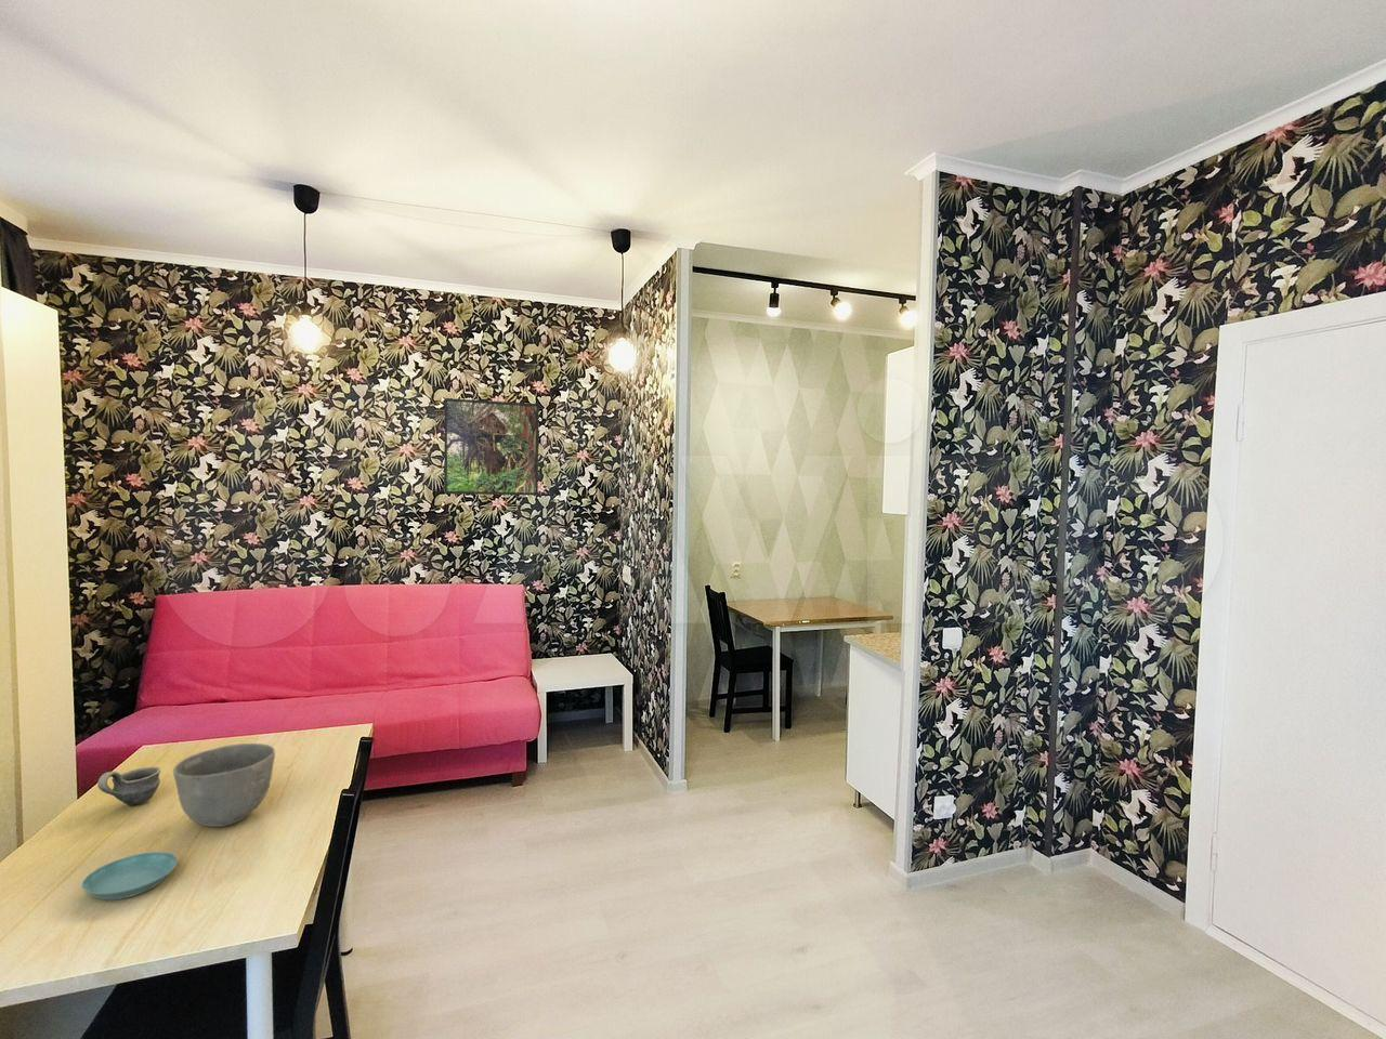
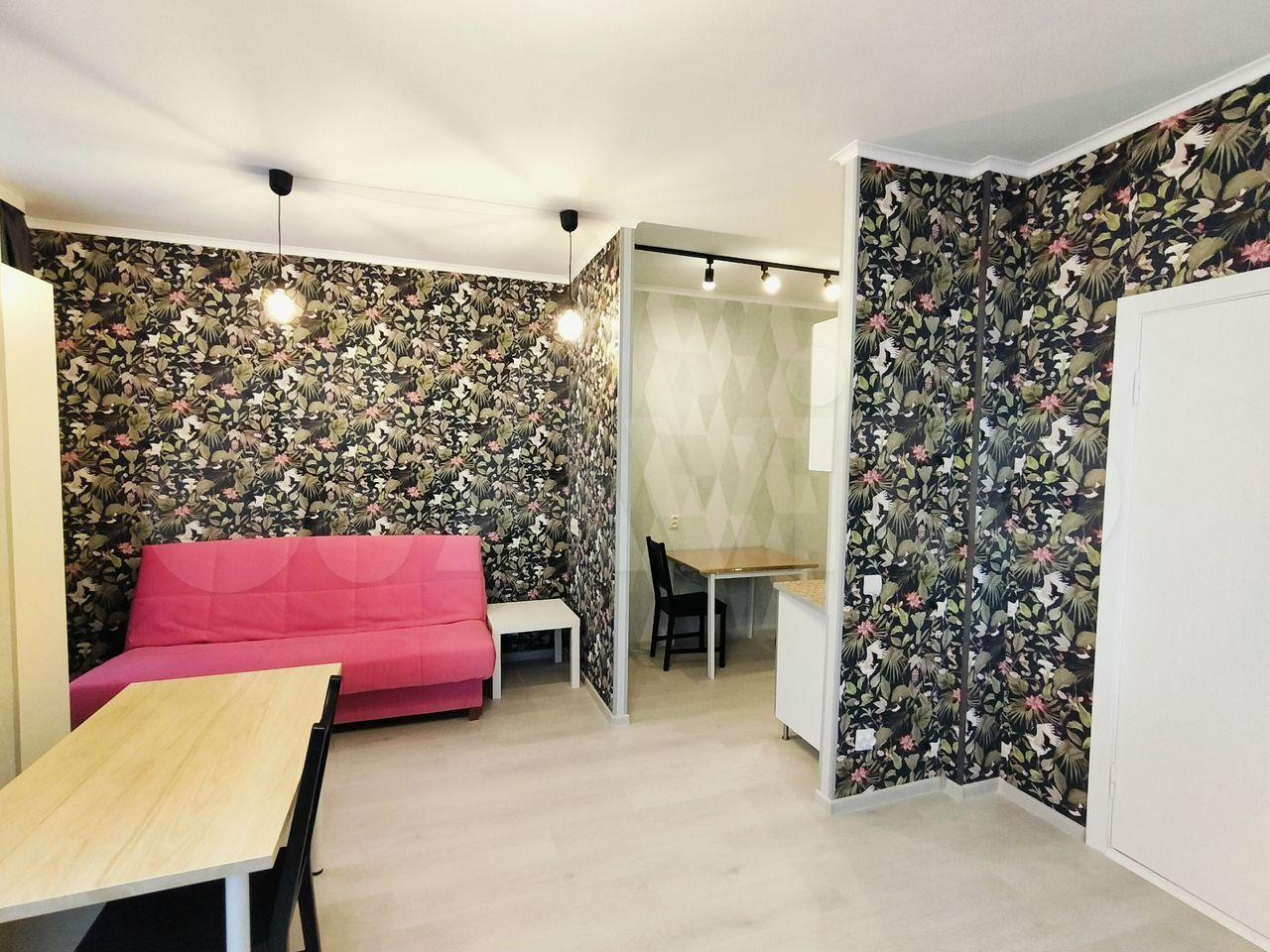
- saucer [80,850,179,900]
- bowl [172,742,276,828]
- cup [96,766,162,807]
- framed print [443,397,540,497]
